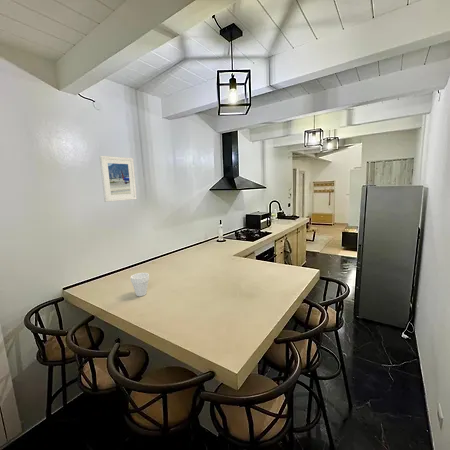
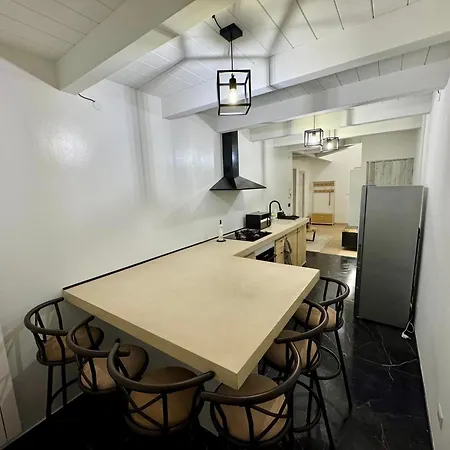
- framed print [98,155,138,203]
- cup [130,272,150,297]
